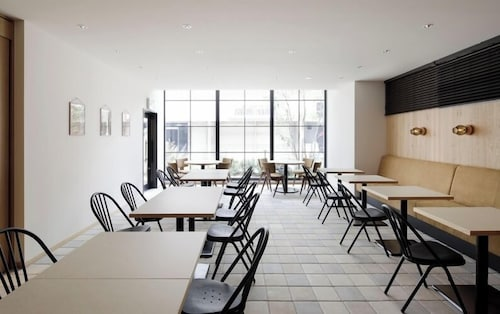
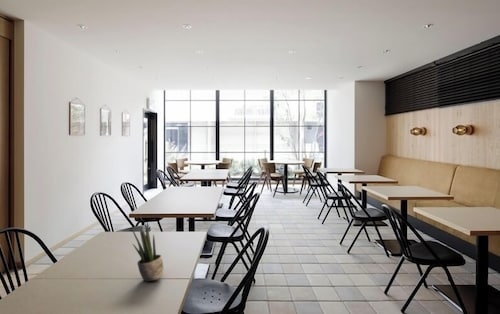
+ potted plant [130,220,164,282]
